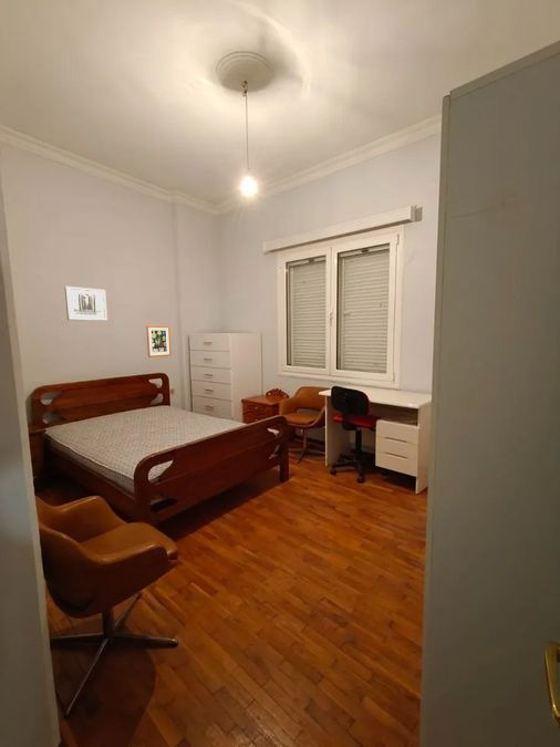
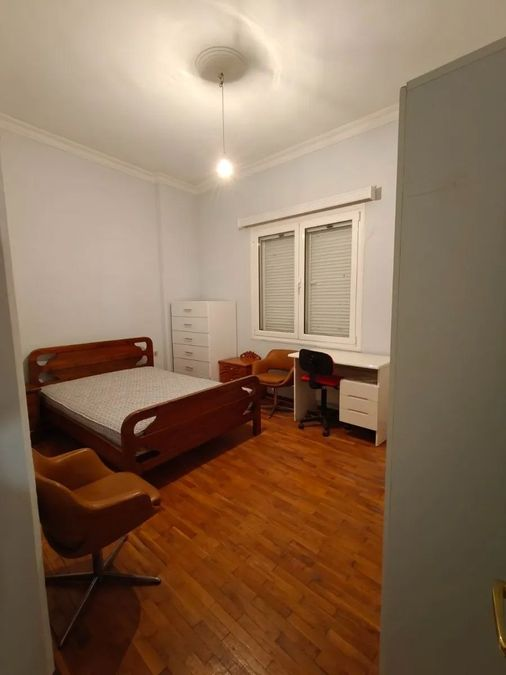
- wall art [146,324,173,359]
- wall art [64,286,108,322]
